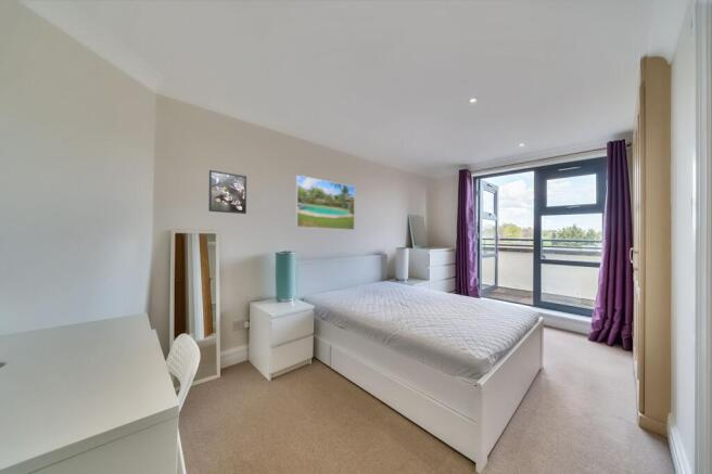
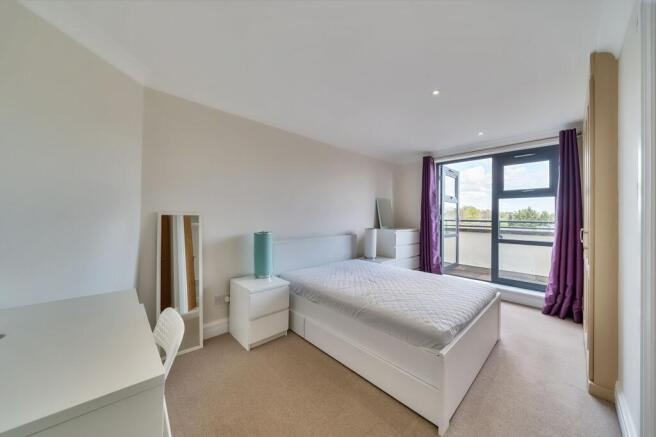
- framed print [207,169,247,215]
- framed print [294,175,356,231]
